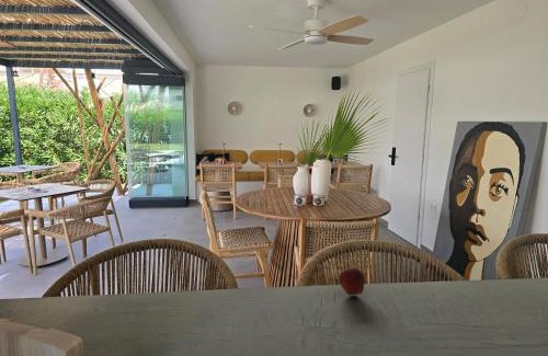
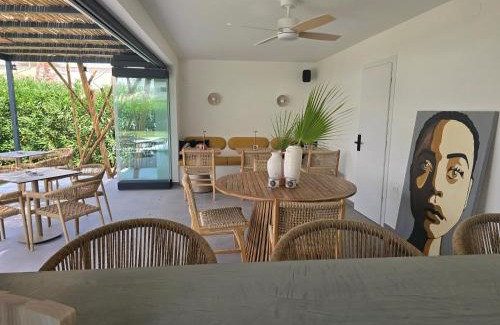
- apple [339,264,366,296]
